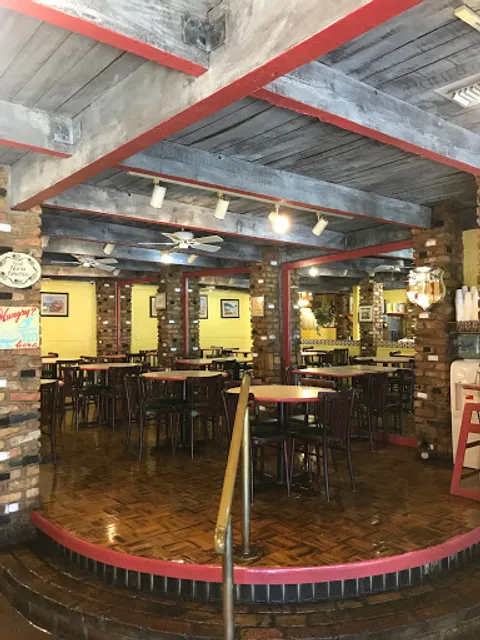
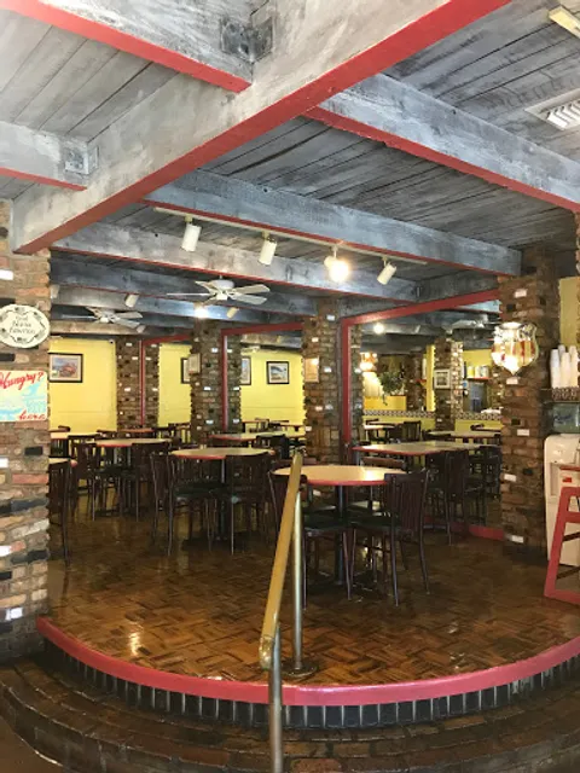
- potted plant [414,426,435,460]
